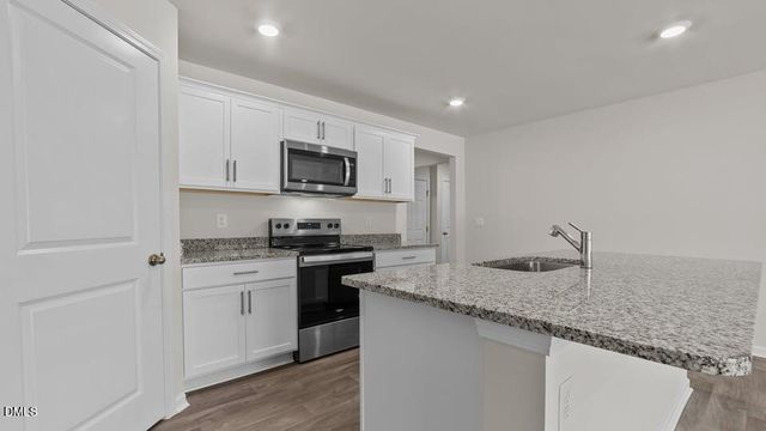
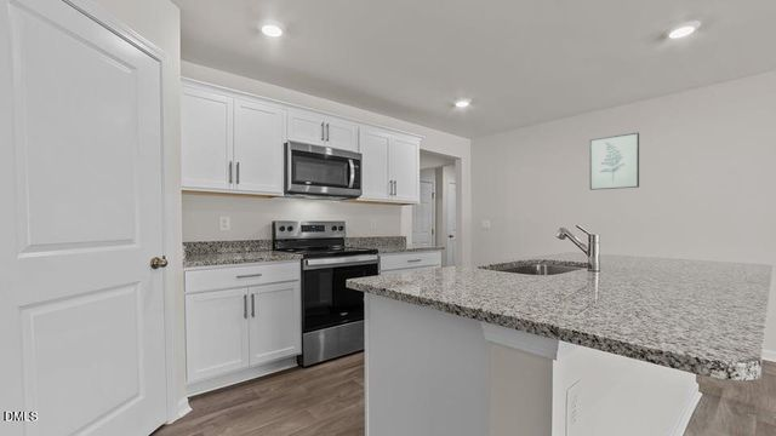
+ wall art [589,132,640,191]
